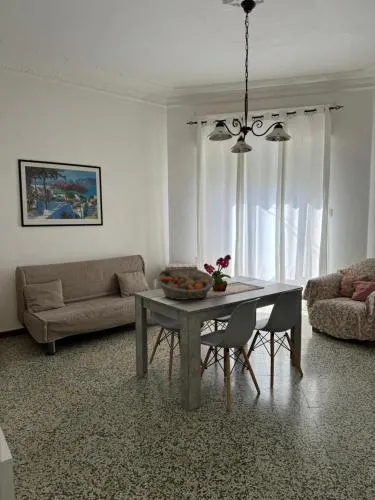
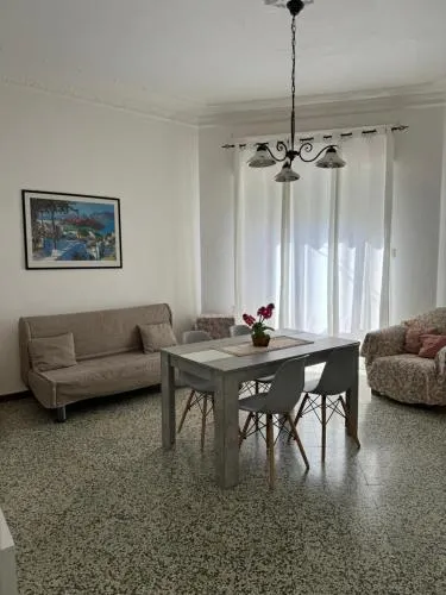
- fruit basket [156,267,216,301]
